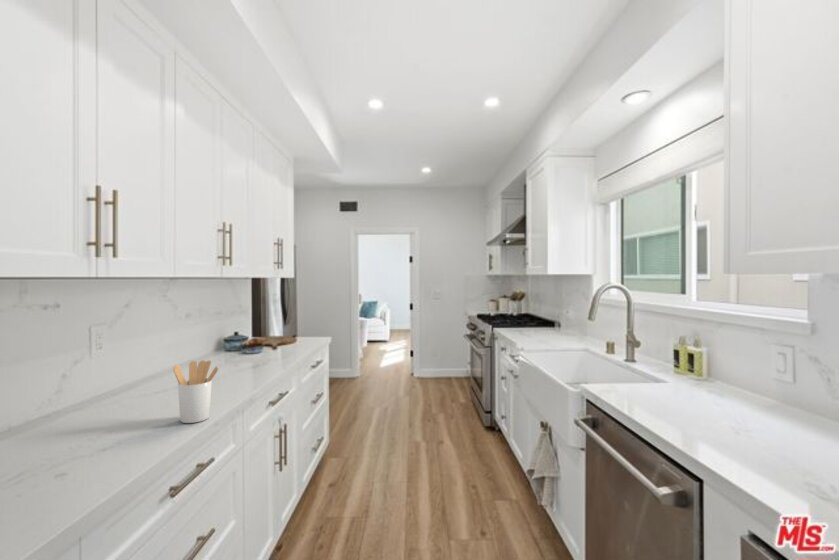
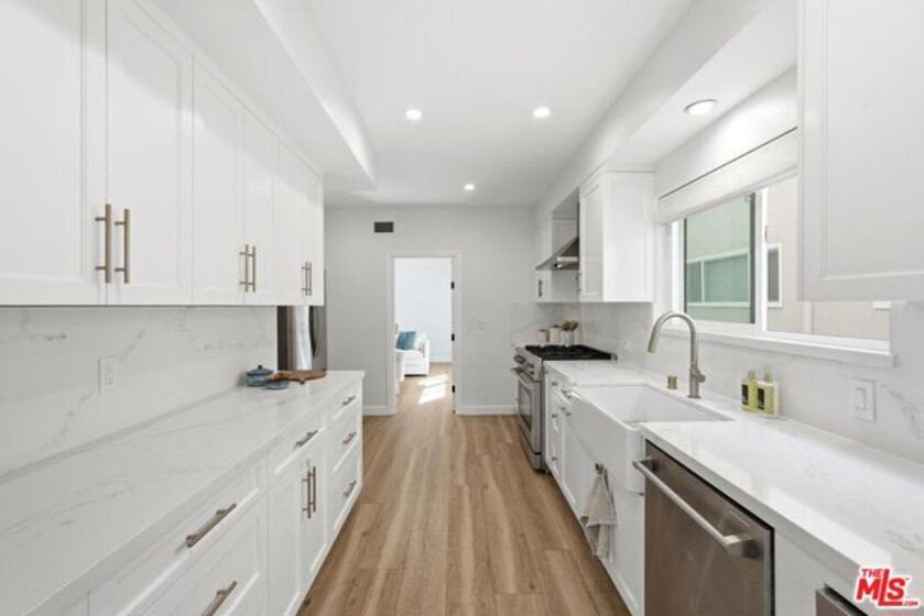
- utensil holder [172,359,219,424]
